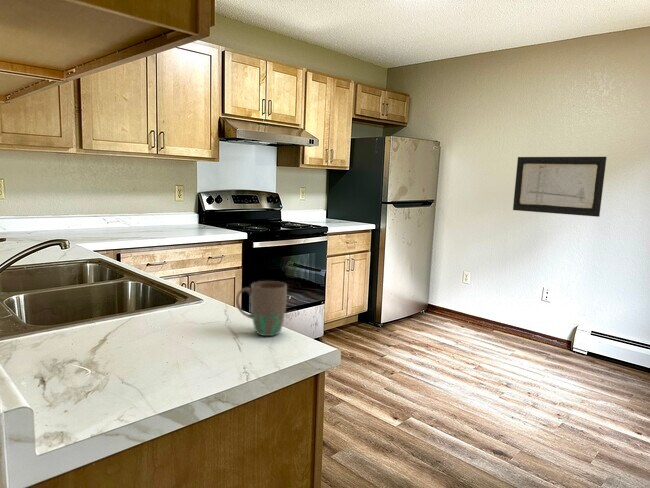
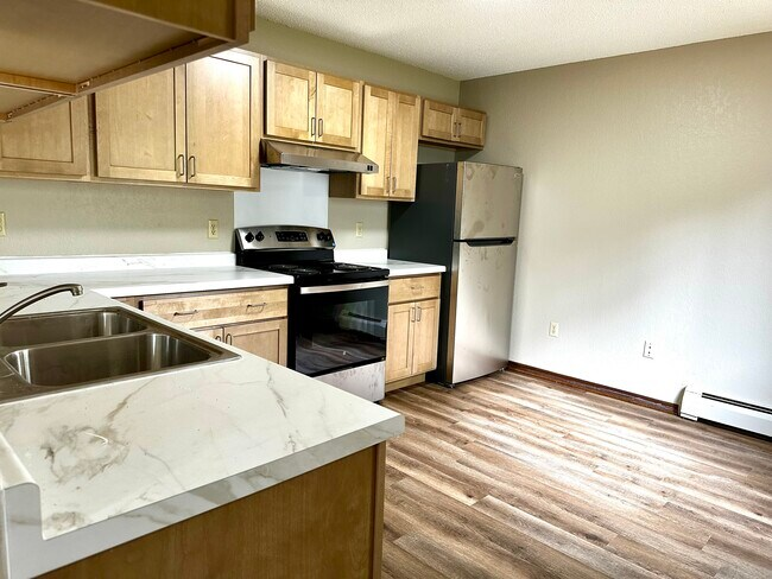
- wall art [512,156,608,218]
- mug [235,280,288,337]
